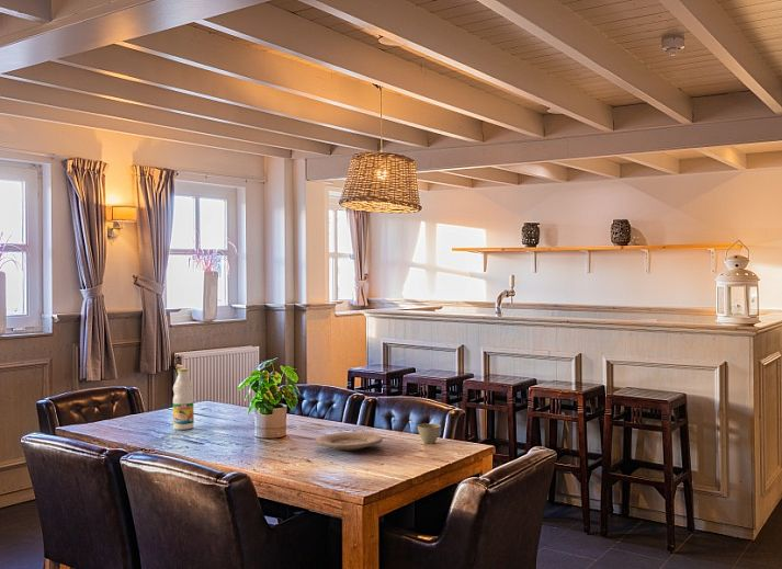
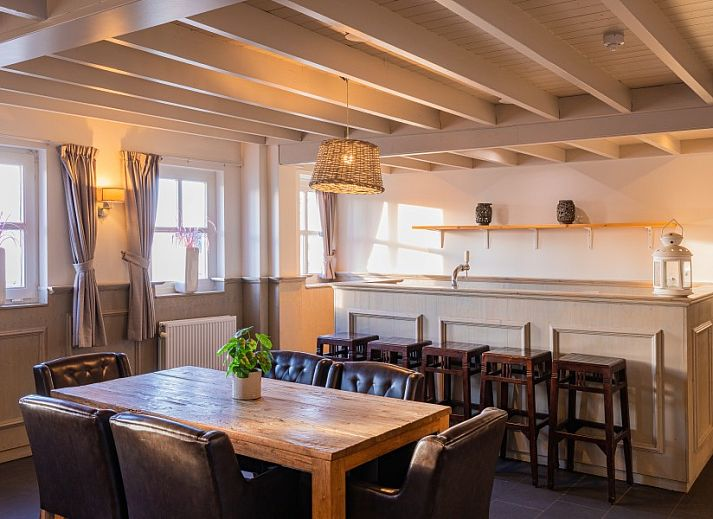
- plate [315,431,384,452]
- flower pot [417,422,442,444]
- bottle [172,367,195,431]
